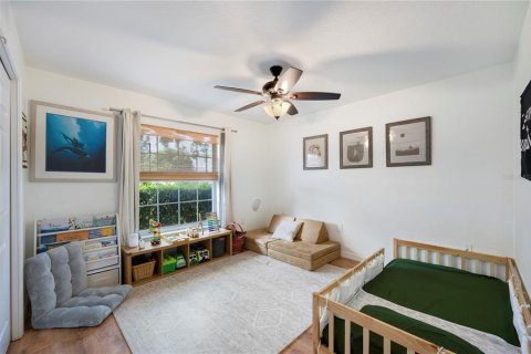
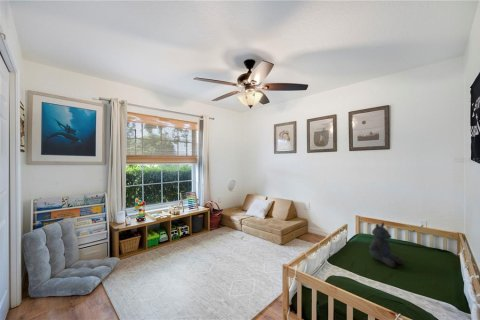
+ stuffed bear [368,222,405,269]
